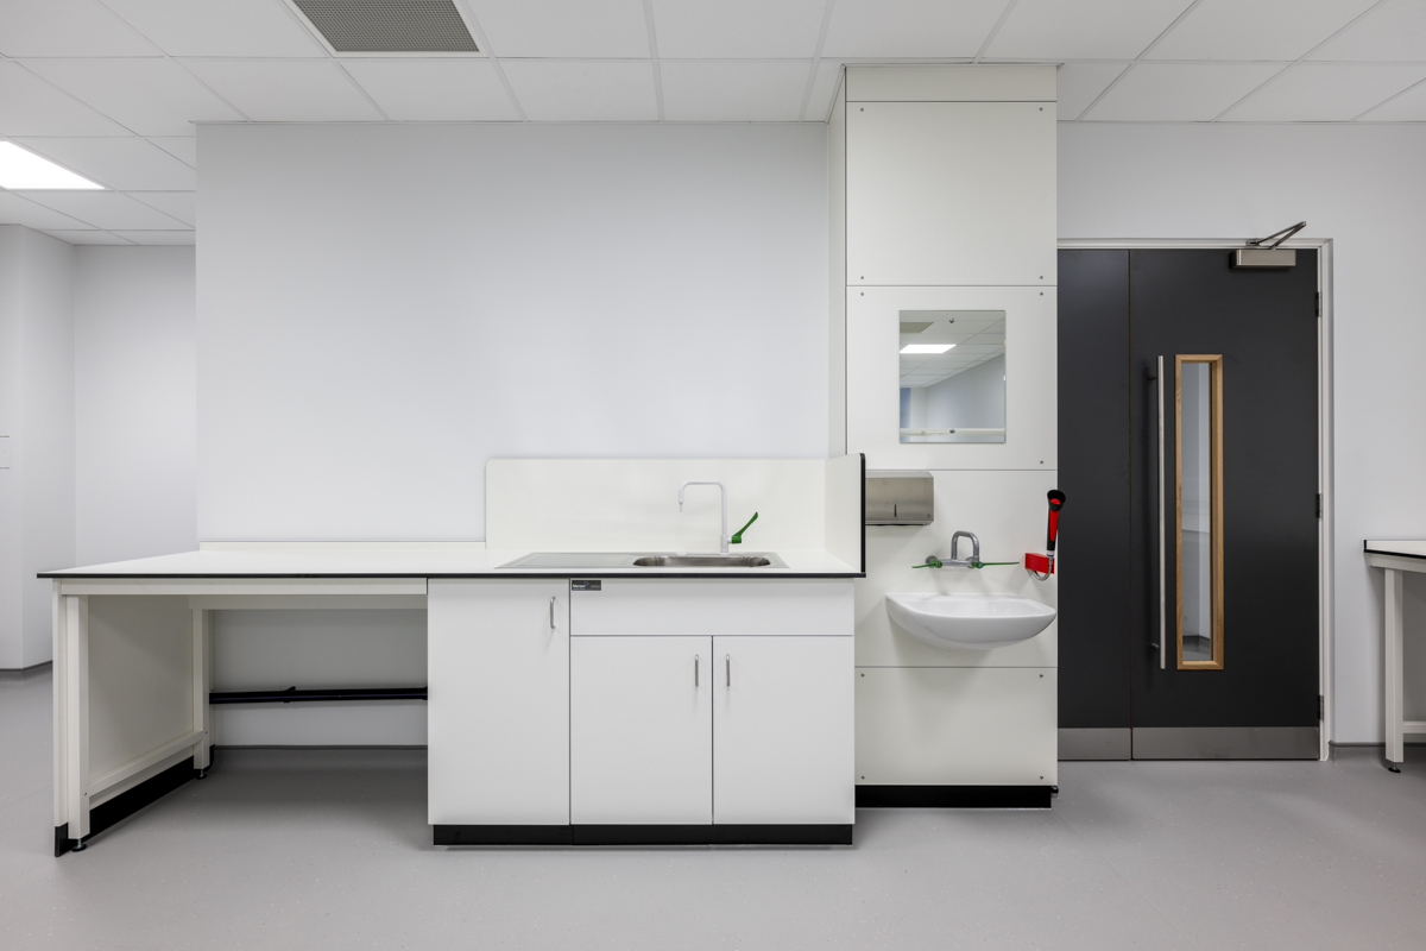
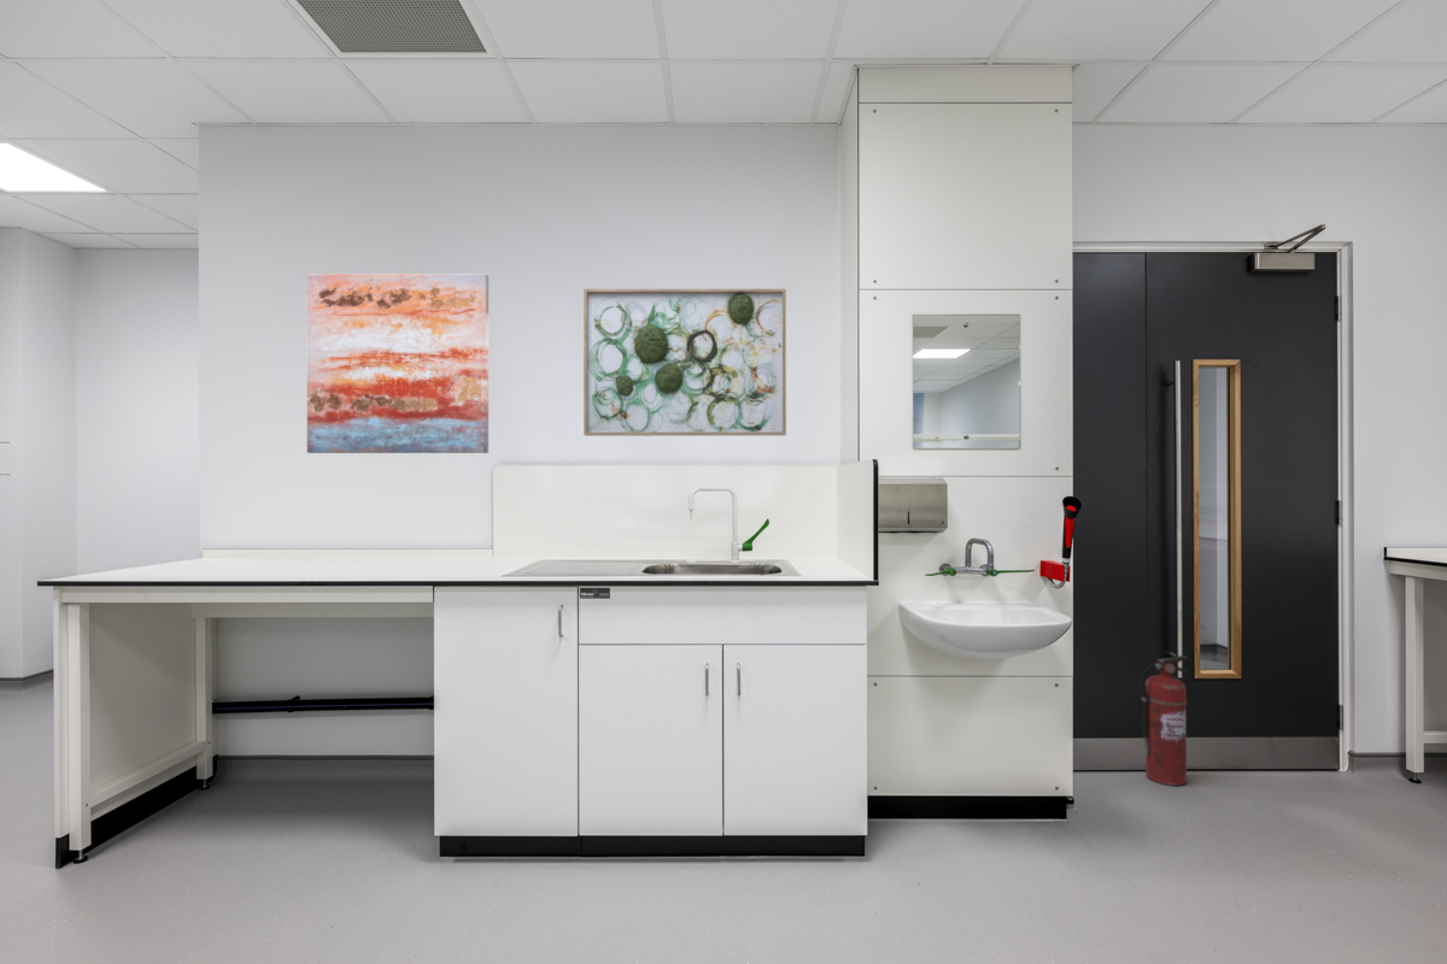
+ fire extinguisher [1140,654,1190,787]
+ wall art [306,272,490,454]
+ wall art [582,288,787,437]
